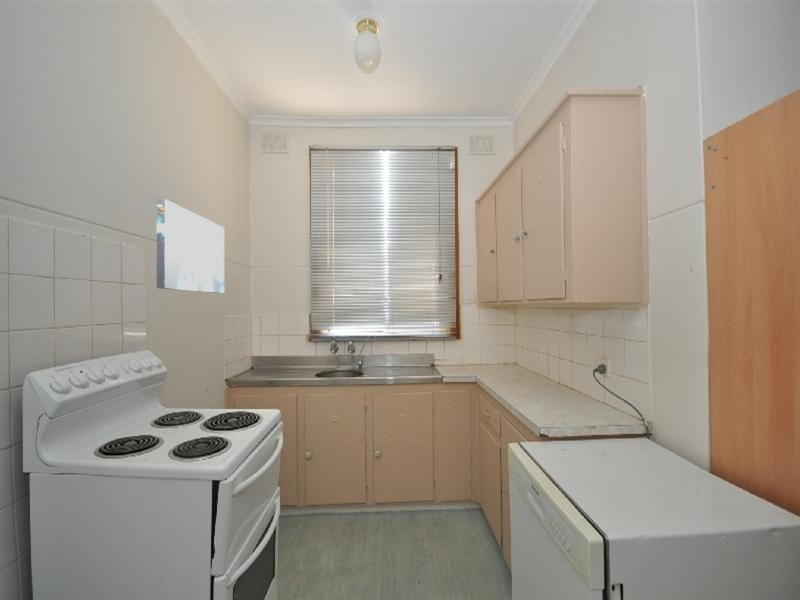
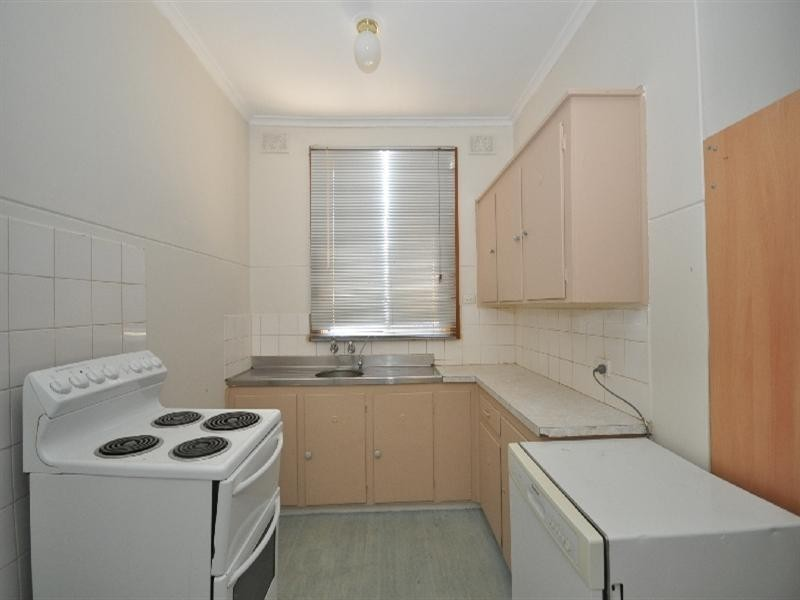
- wall art [156,198,225,294]
